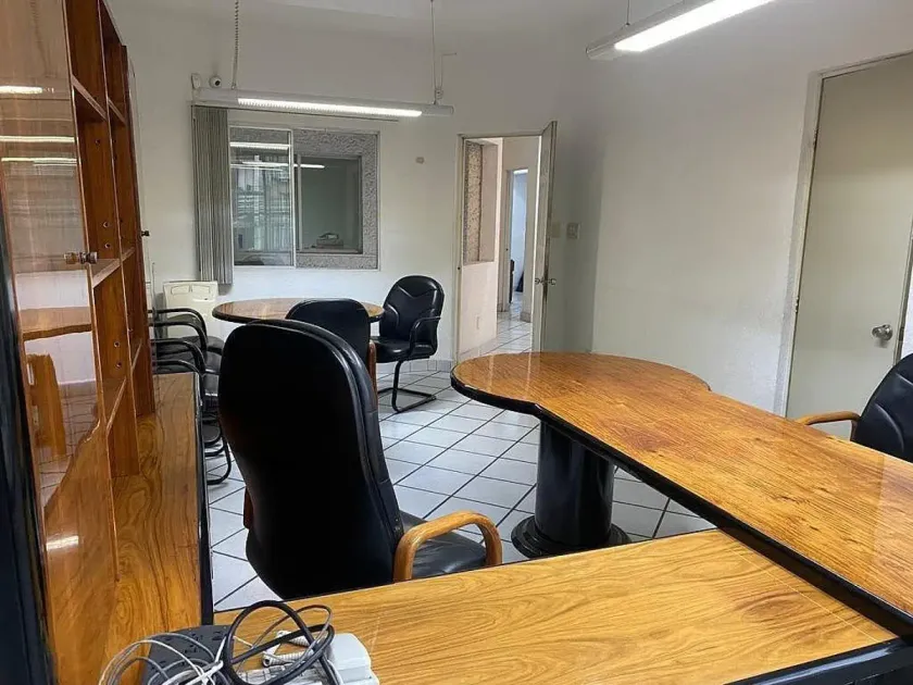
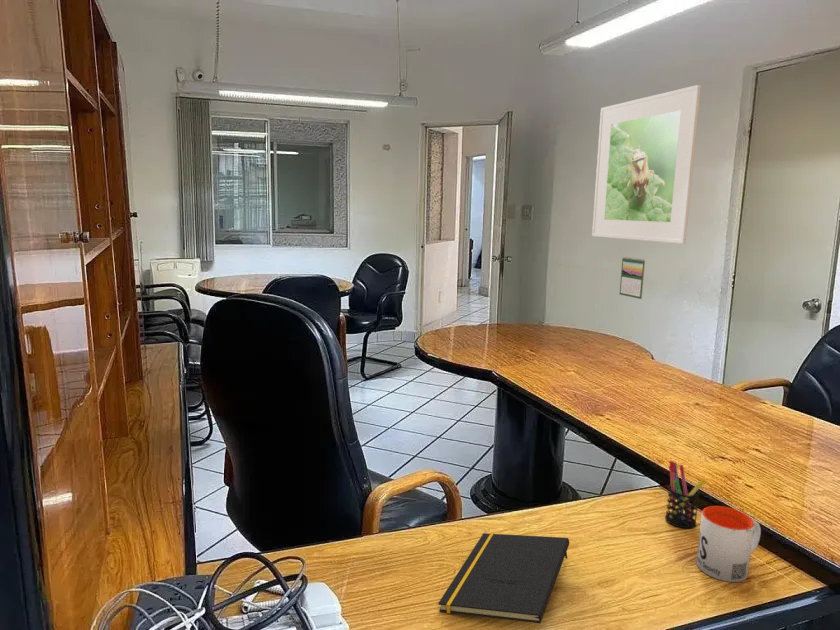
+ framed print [591,84,702,245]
+ pen holder [664,460,707,529]
+ calendar [619,256,646,300]
+ notepad [437,532,570,624]
+ mug [696,505,762,583]
